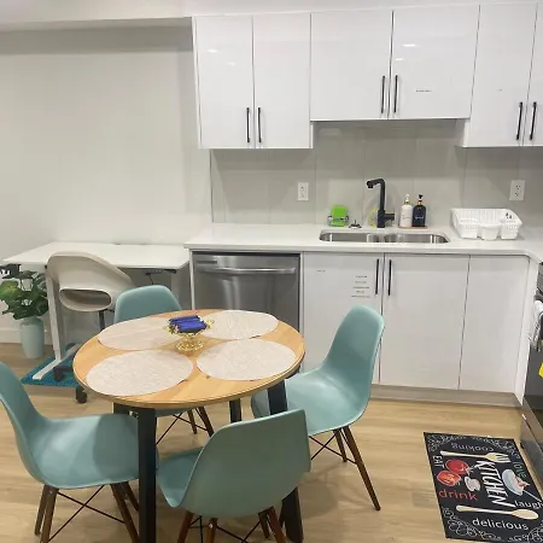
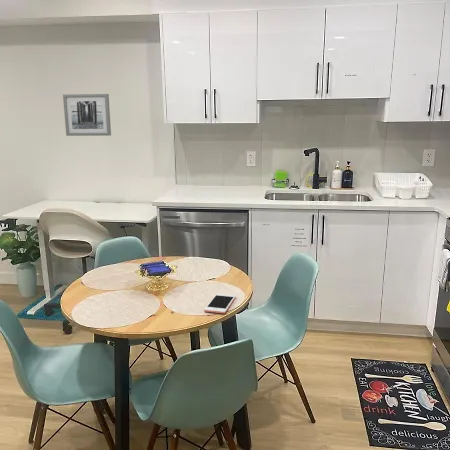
+ cell phone [203,293,236,314]
+ wall art [62,93,112,137]
